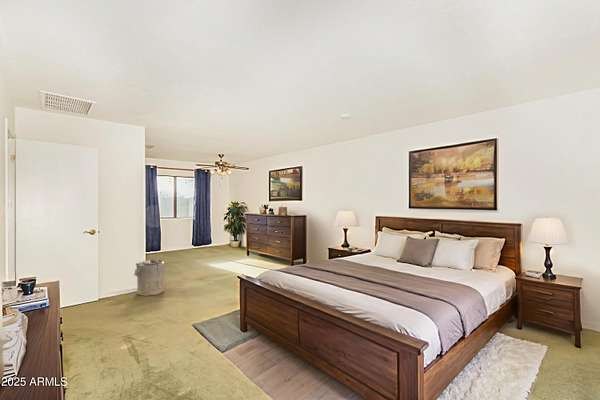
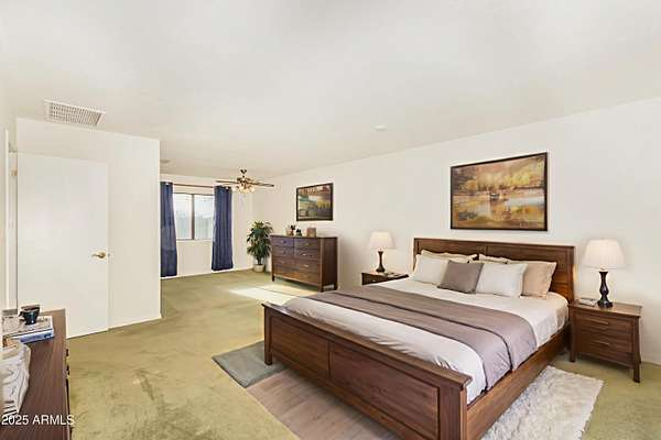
- laundry hamper [133,258,166,297]
